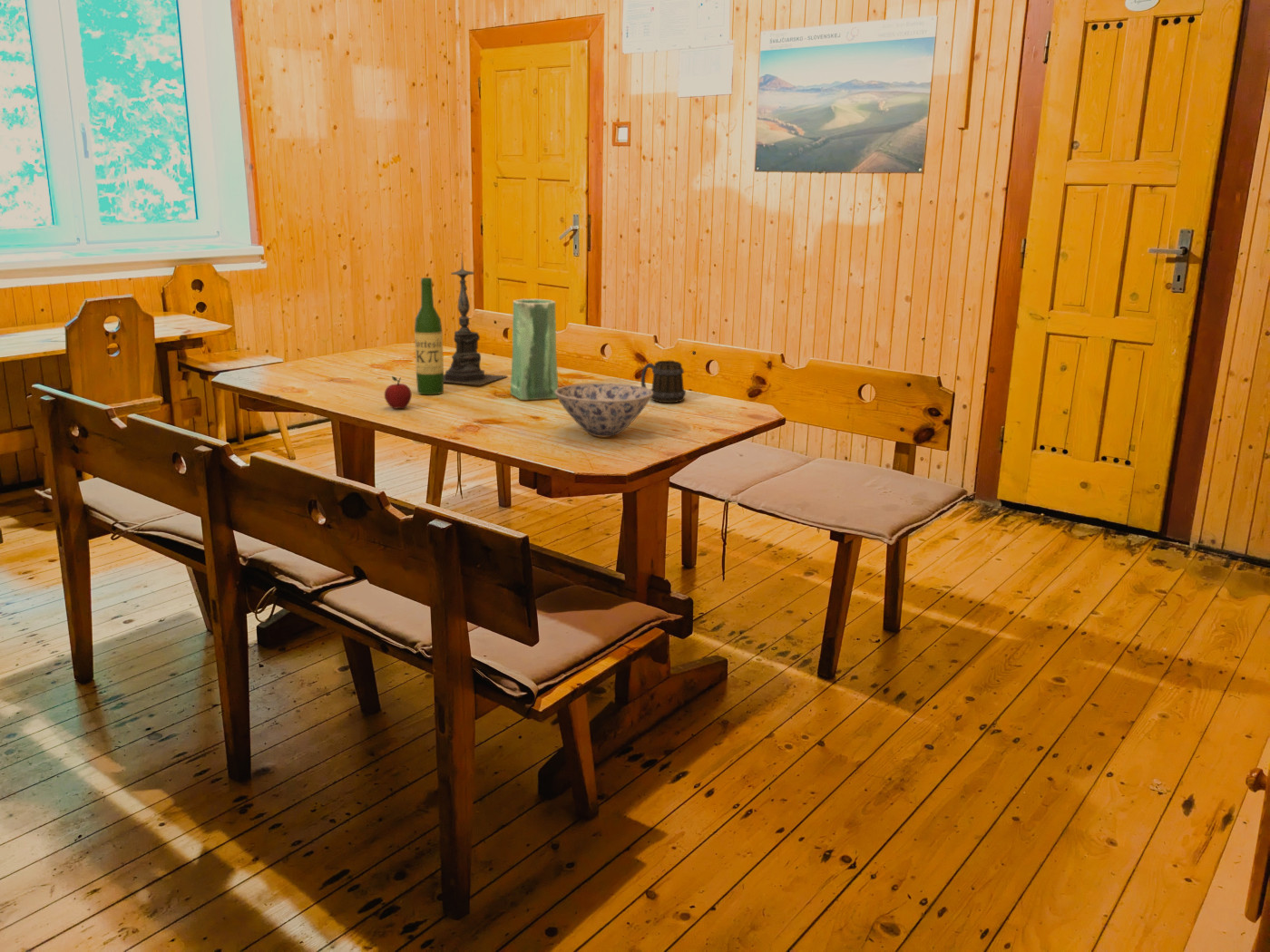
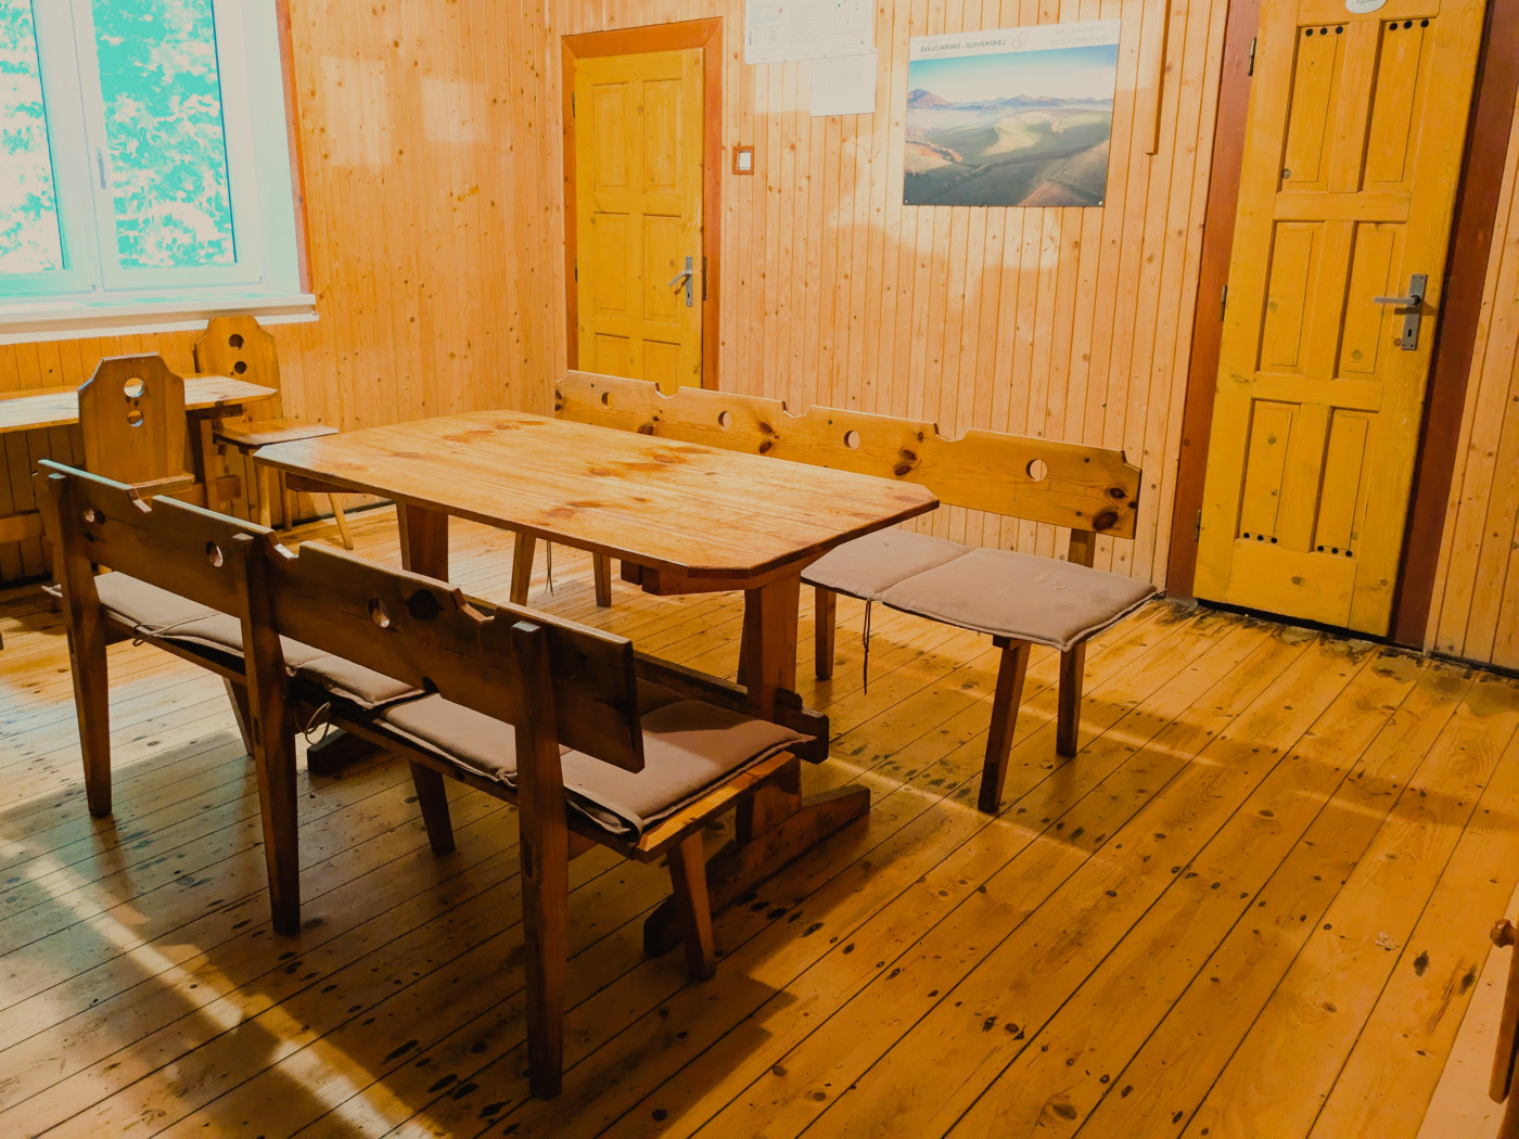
- wine bottle [414,277,445,395]
- apple [384,375,413,410]
- bowl [555,383,653,438]
- candle holder [444,252,508,386]
- mug [640,359,687,403]
- vase [510,298,560,401]
